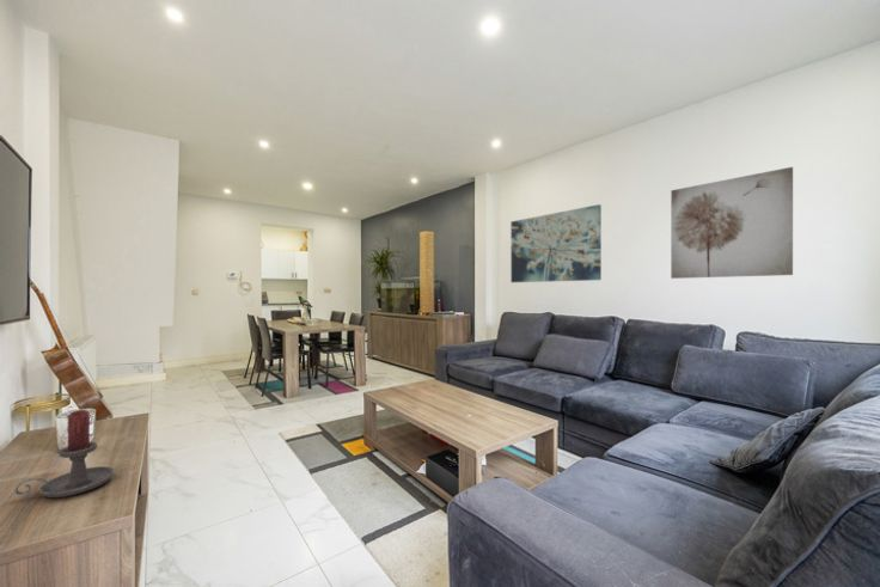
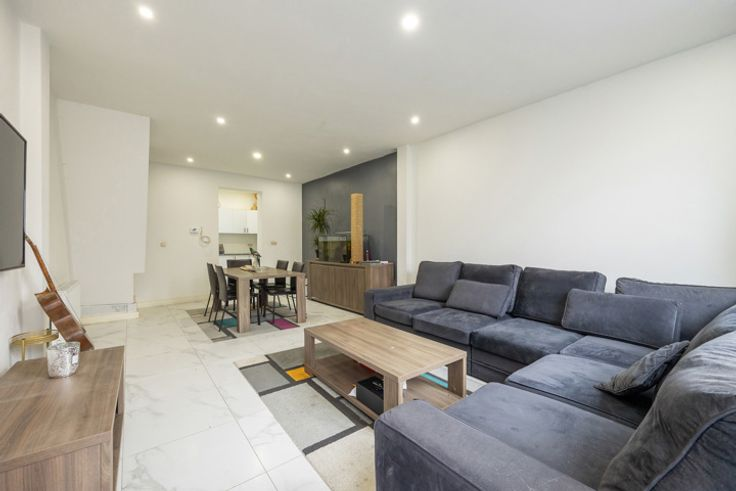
- candle holder [13,409,115,499]
- wall art [670,166,794,280]
- wall art [509,203,603,283]
